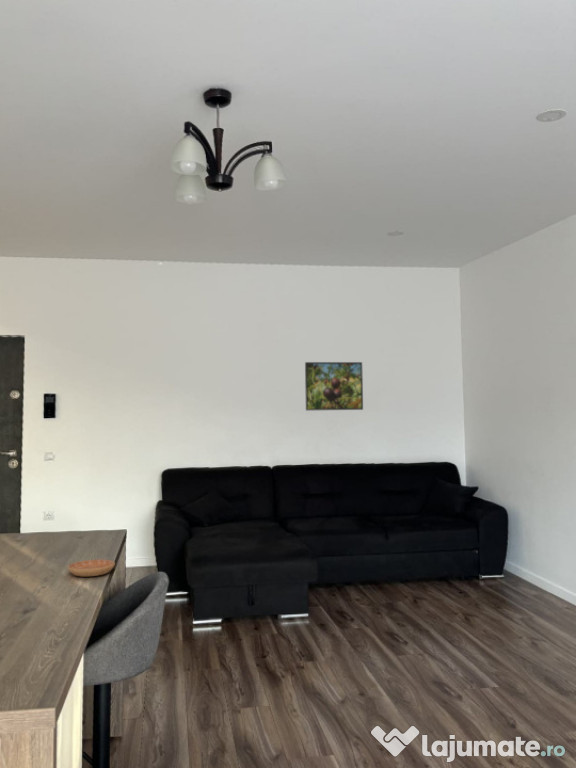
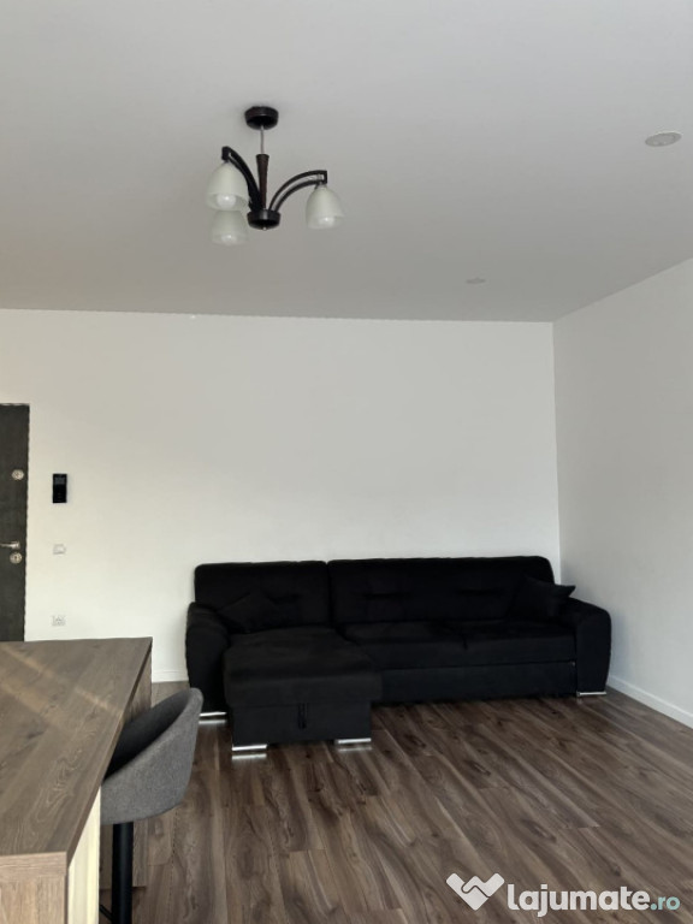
- saucer [67,559,116,577]
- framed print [304,361,364,411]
